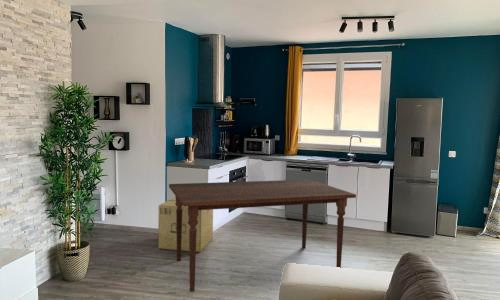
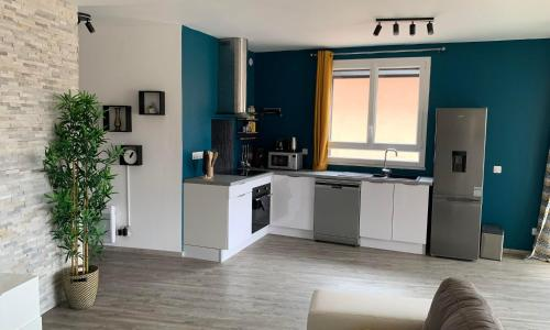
- dining table [168,179,357,293]
- cardboard box [157,196,214,253]
